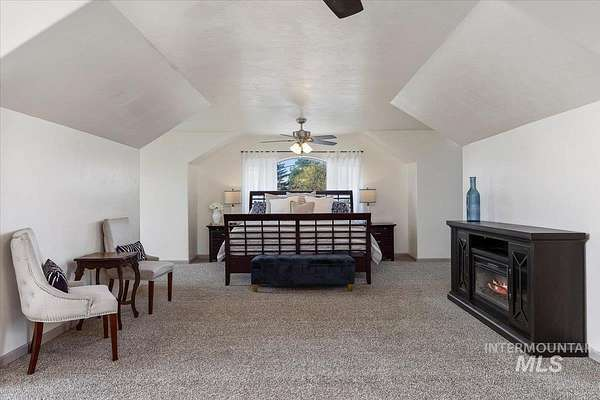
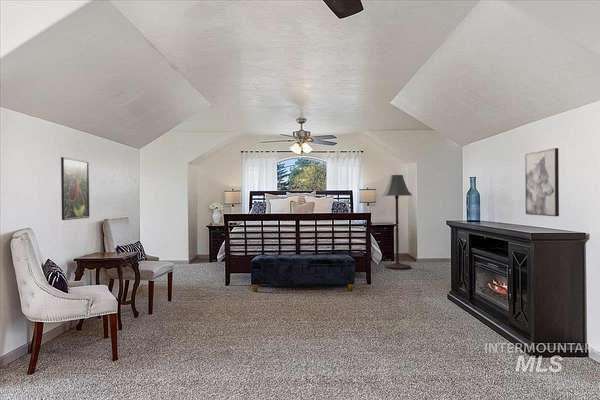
+ floor lamp [381,174,413,270]
+ wall art [524,147,560,217]
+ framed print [60,156,91,221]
